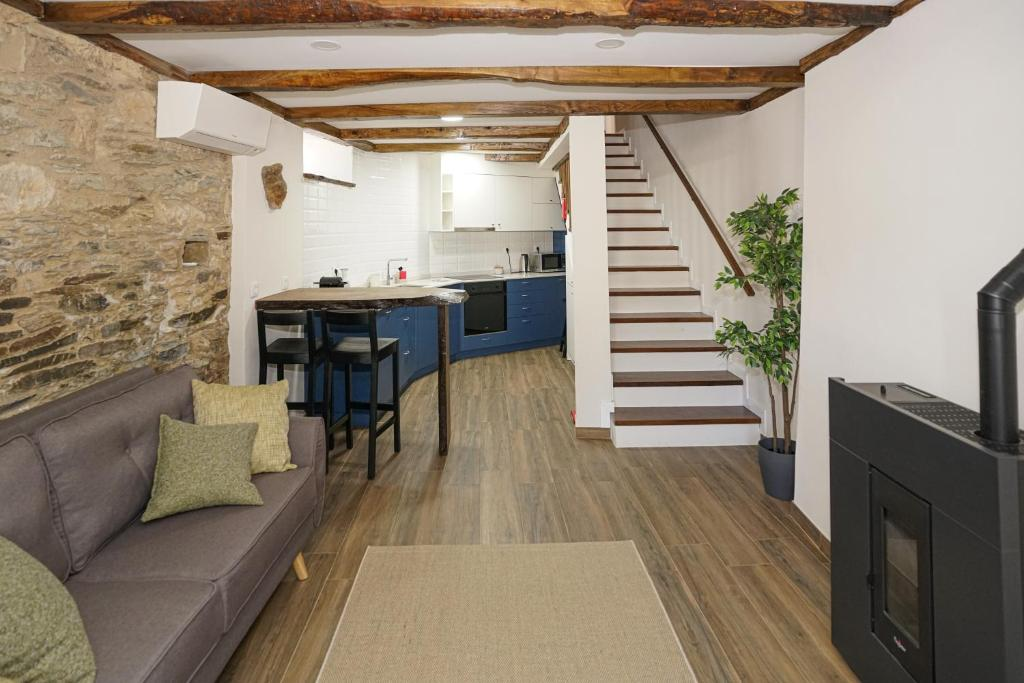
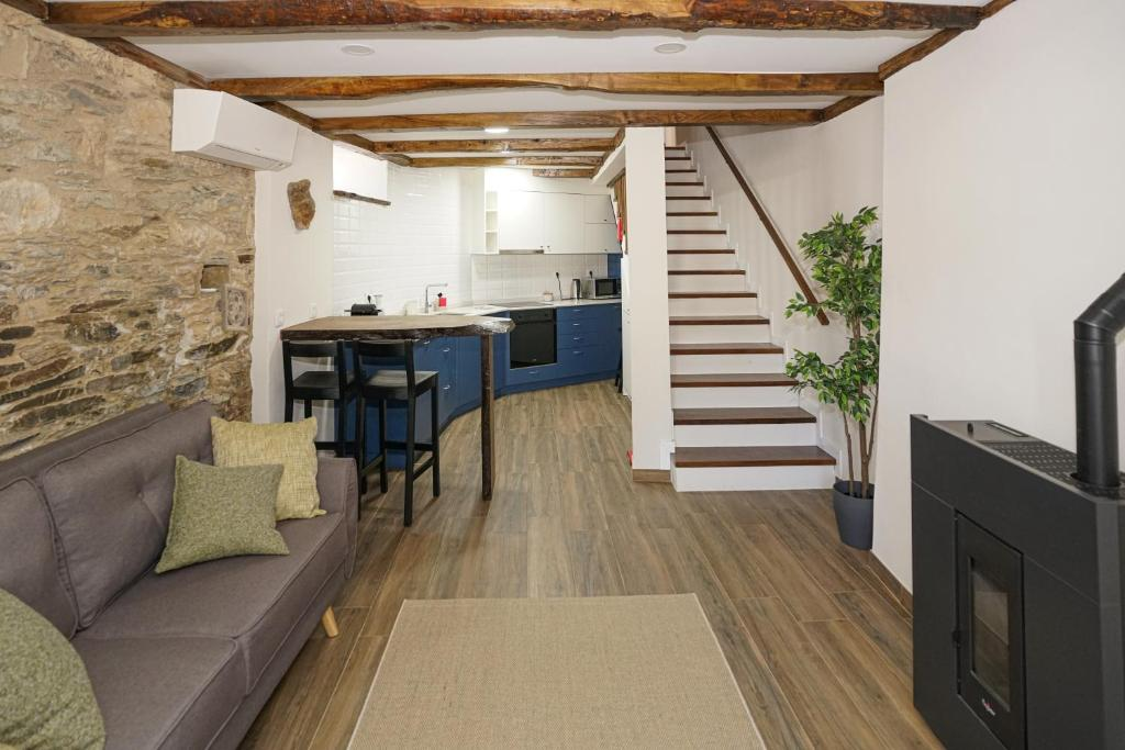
+ wall ornament [219,282,249,334]
